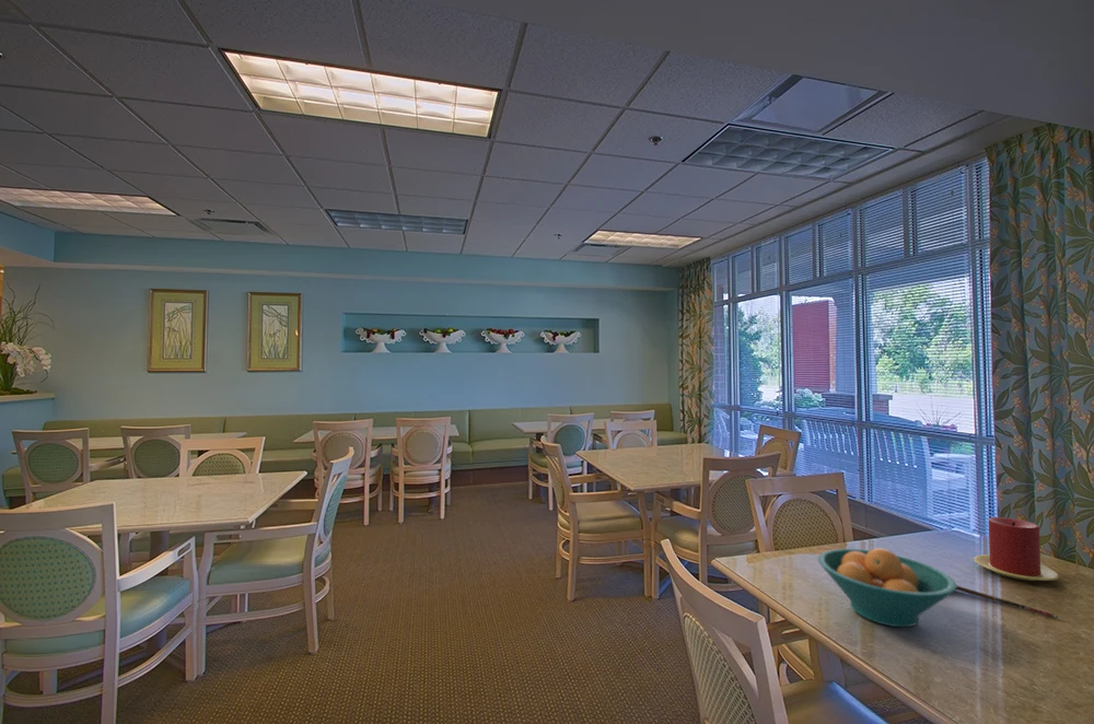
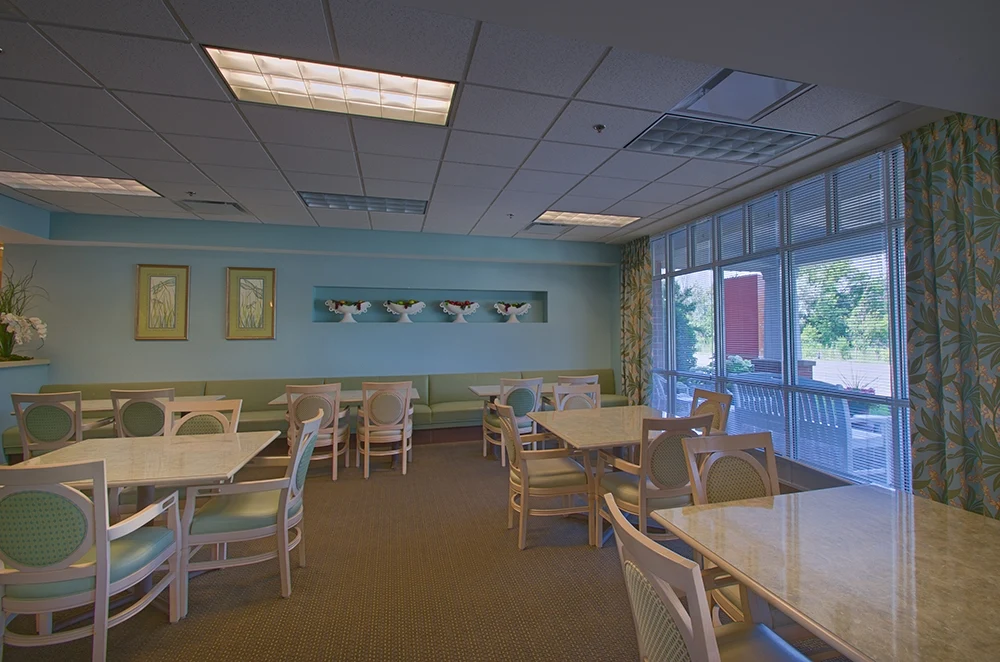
- fruit bowl [817,547,957,628]
- candle [973,516,1060,582]
- spoon [955,584,1059,620]
